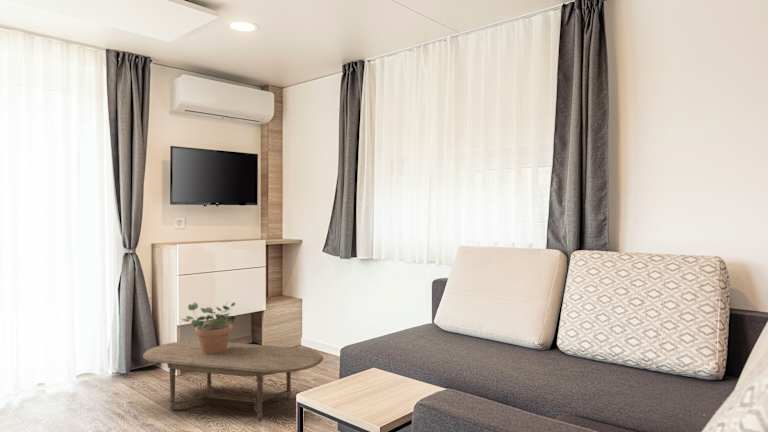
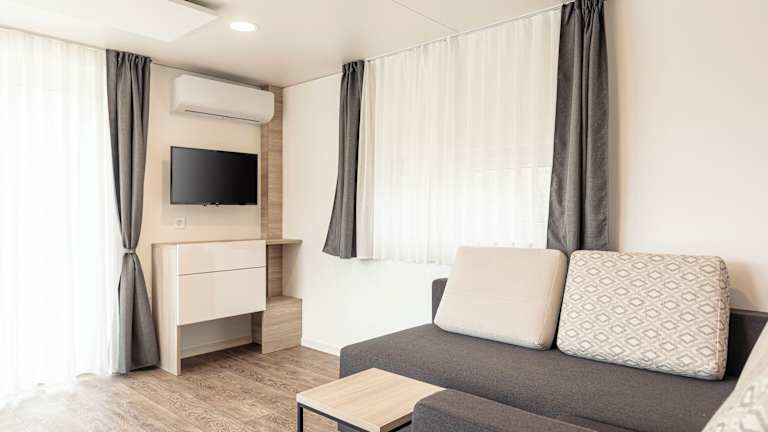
- coffee table [142,339,324,423]
- potted plant [181,300,240,354]
